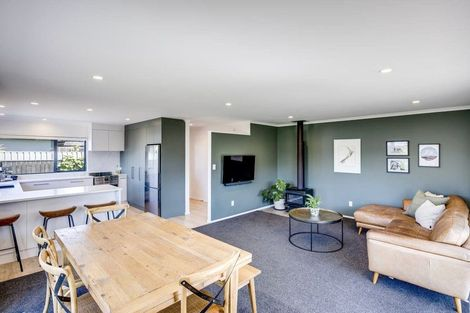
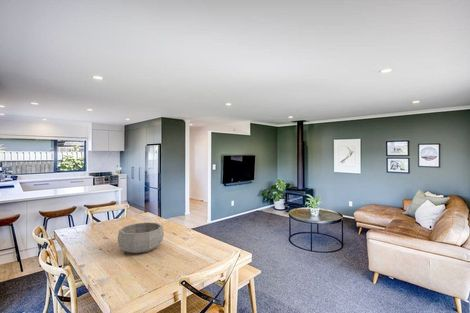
+ decorative bowl [117,221,165,254]
